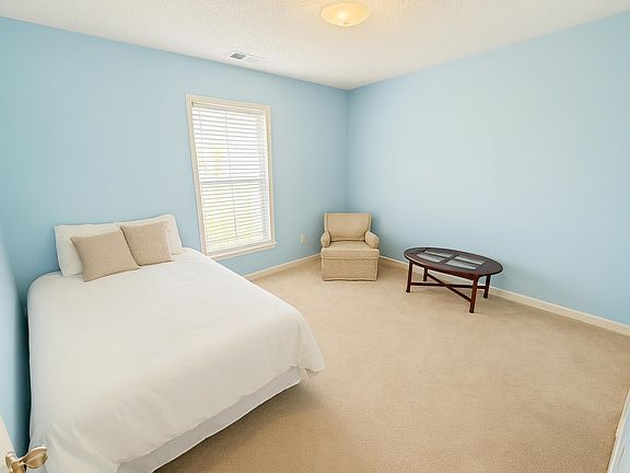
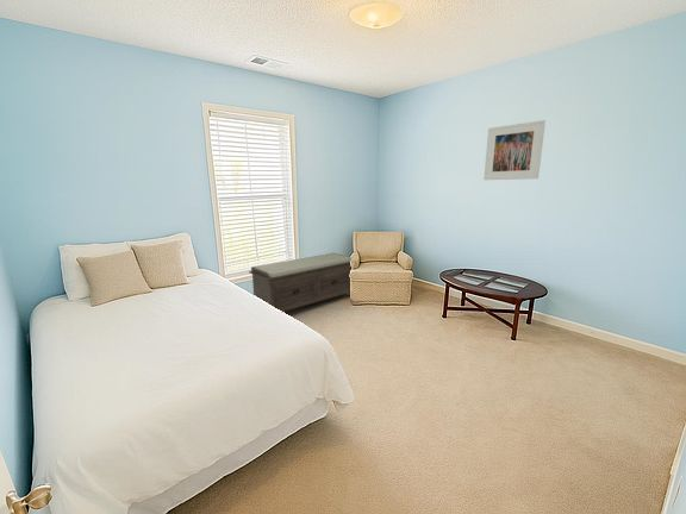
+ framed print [484,119,547,181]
+ bench [248,252,353,313]
